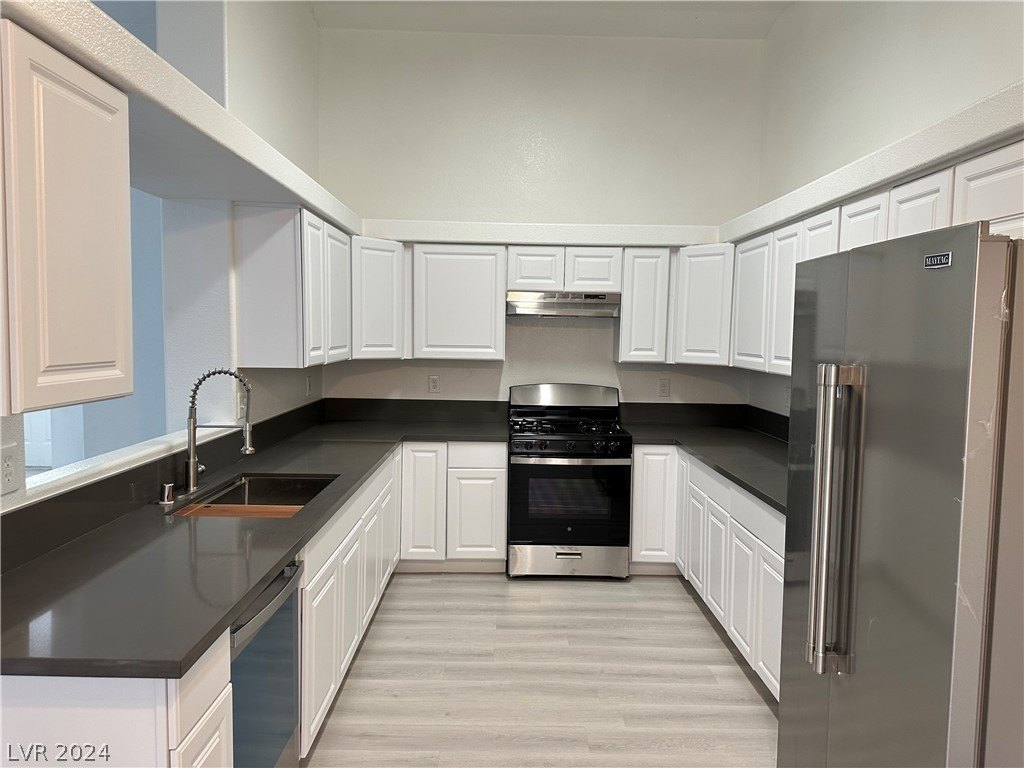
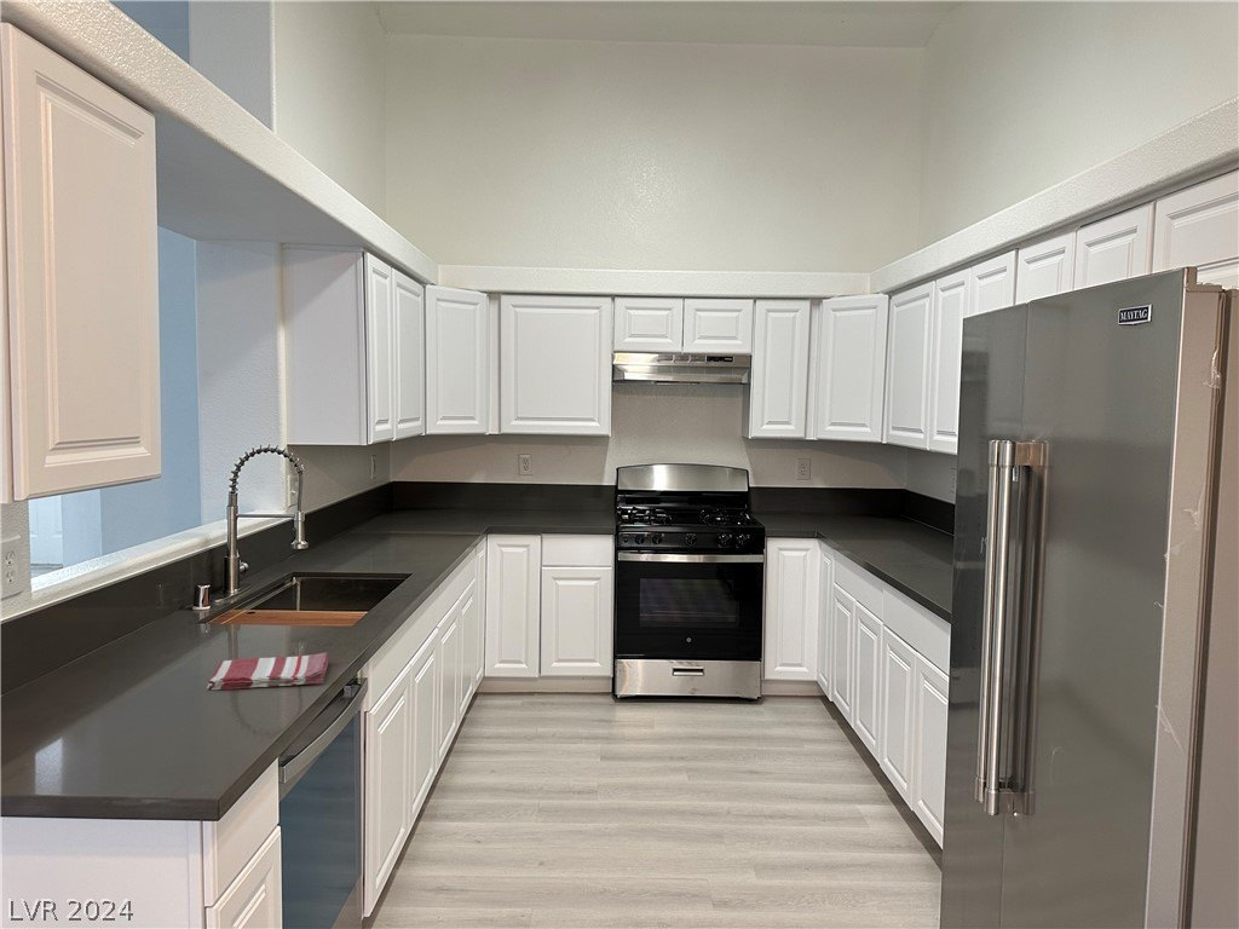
+ dish towel [206,652,330,691]
